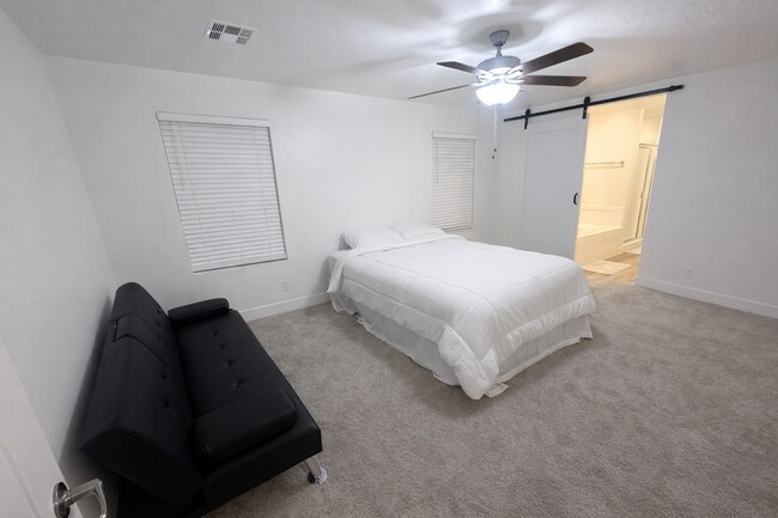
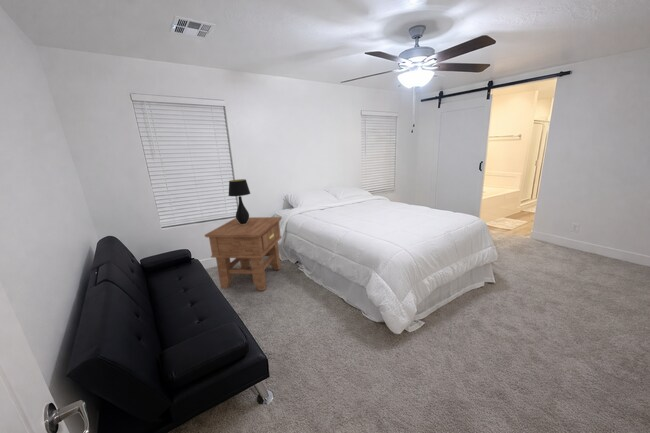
+ side table [204,216,283,292]
+ table lamp [227,178,251,224]
